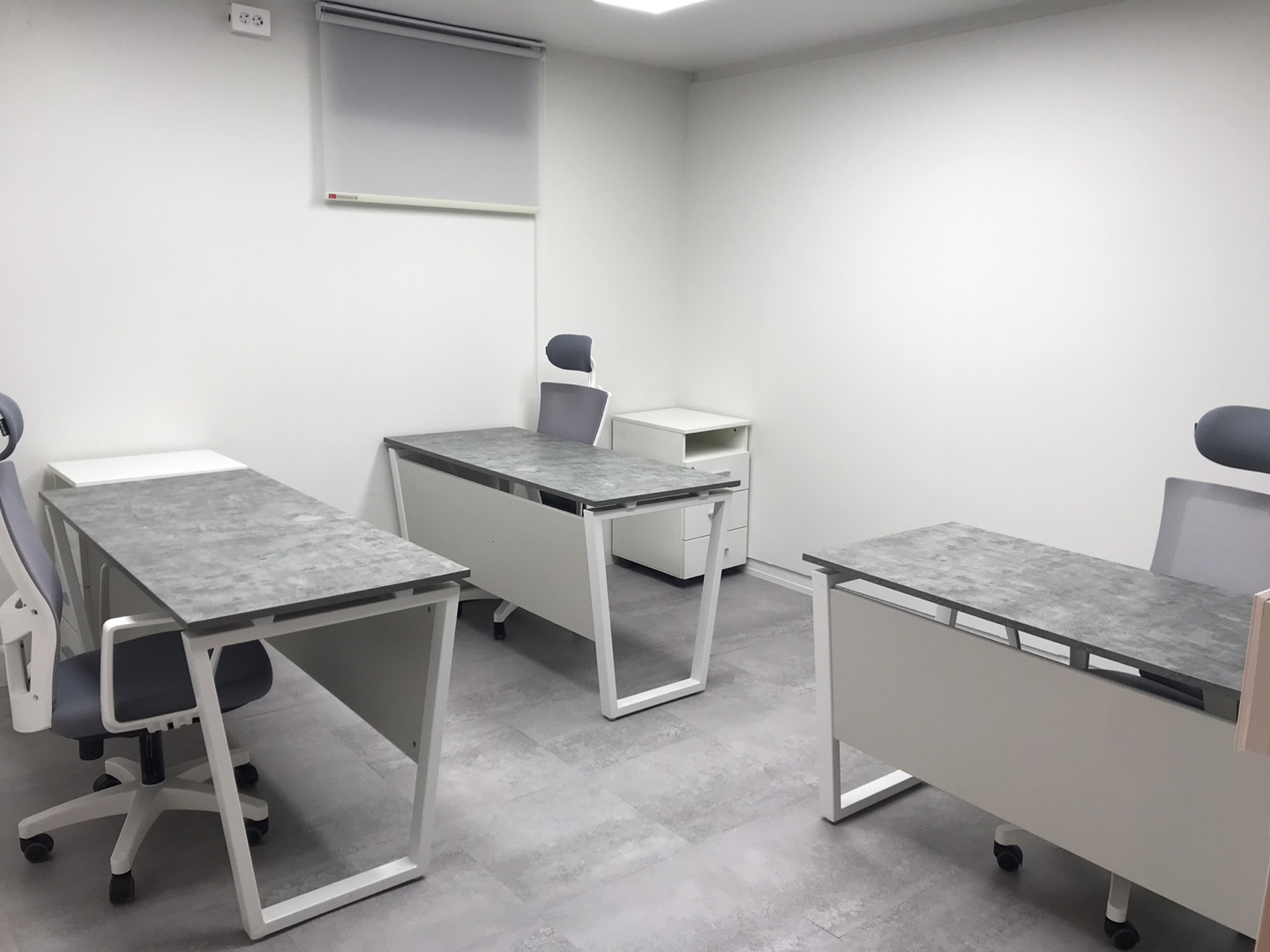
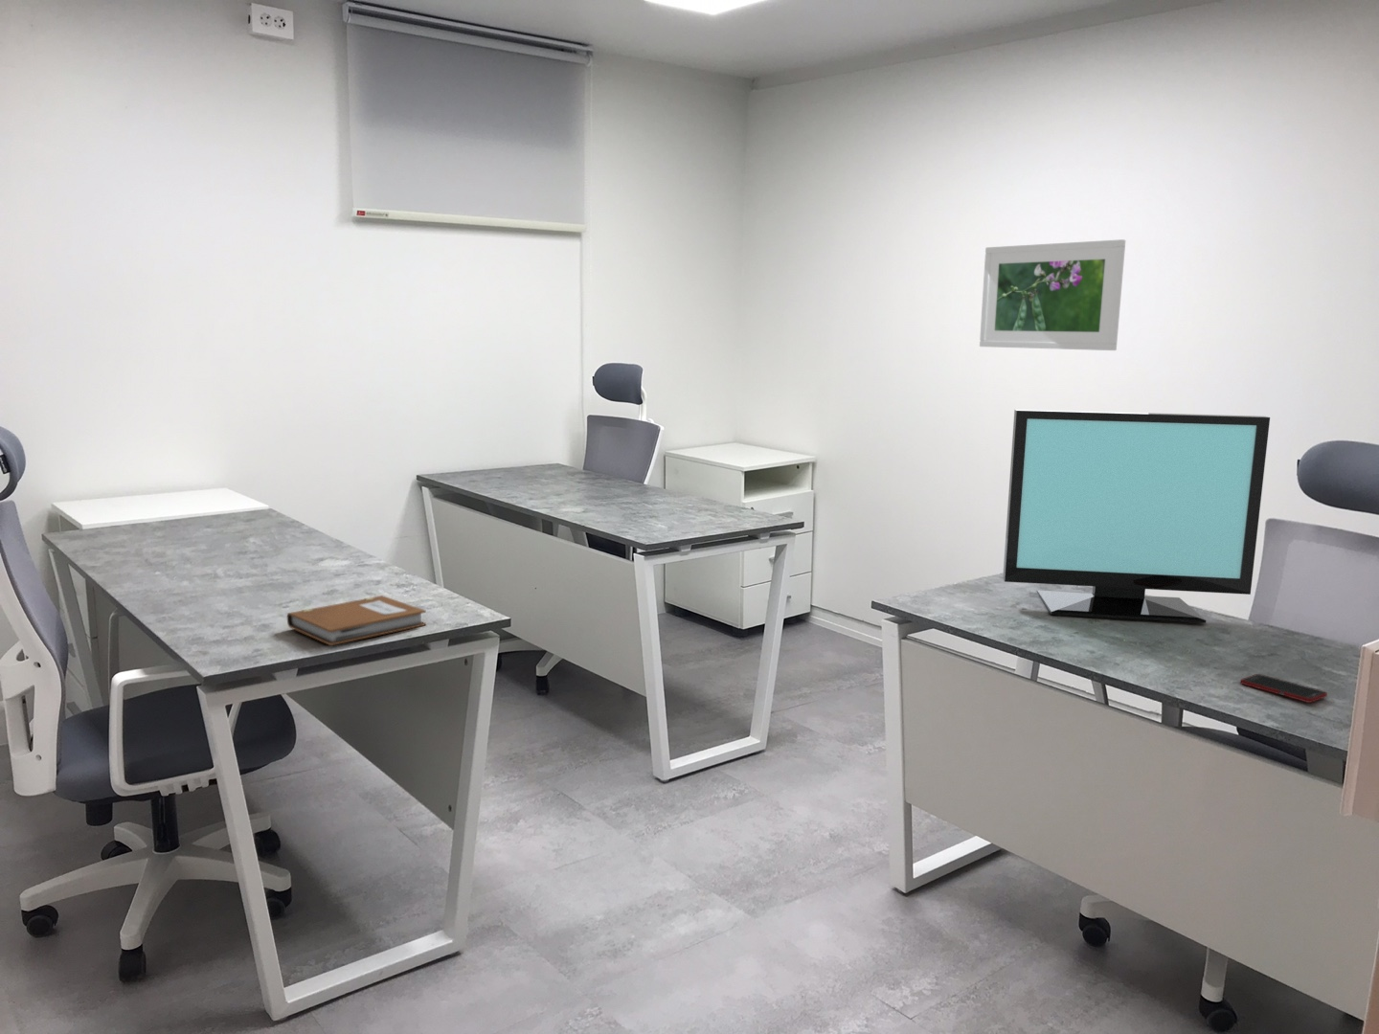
+ notebook [287,594,427,646]
+ monitor [1002,408,1270,625]
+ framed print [978,238,1126,352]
+ cell phone [1239,673,1328,704]
